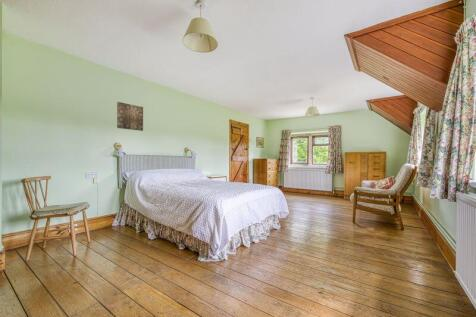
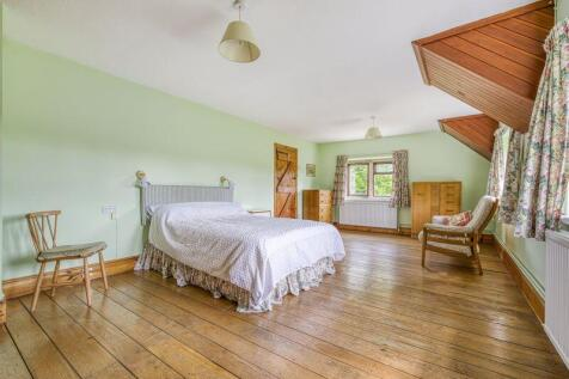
- wall art [116,101,144,132]
